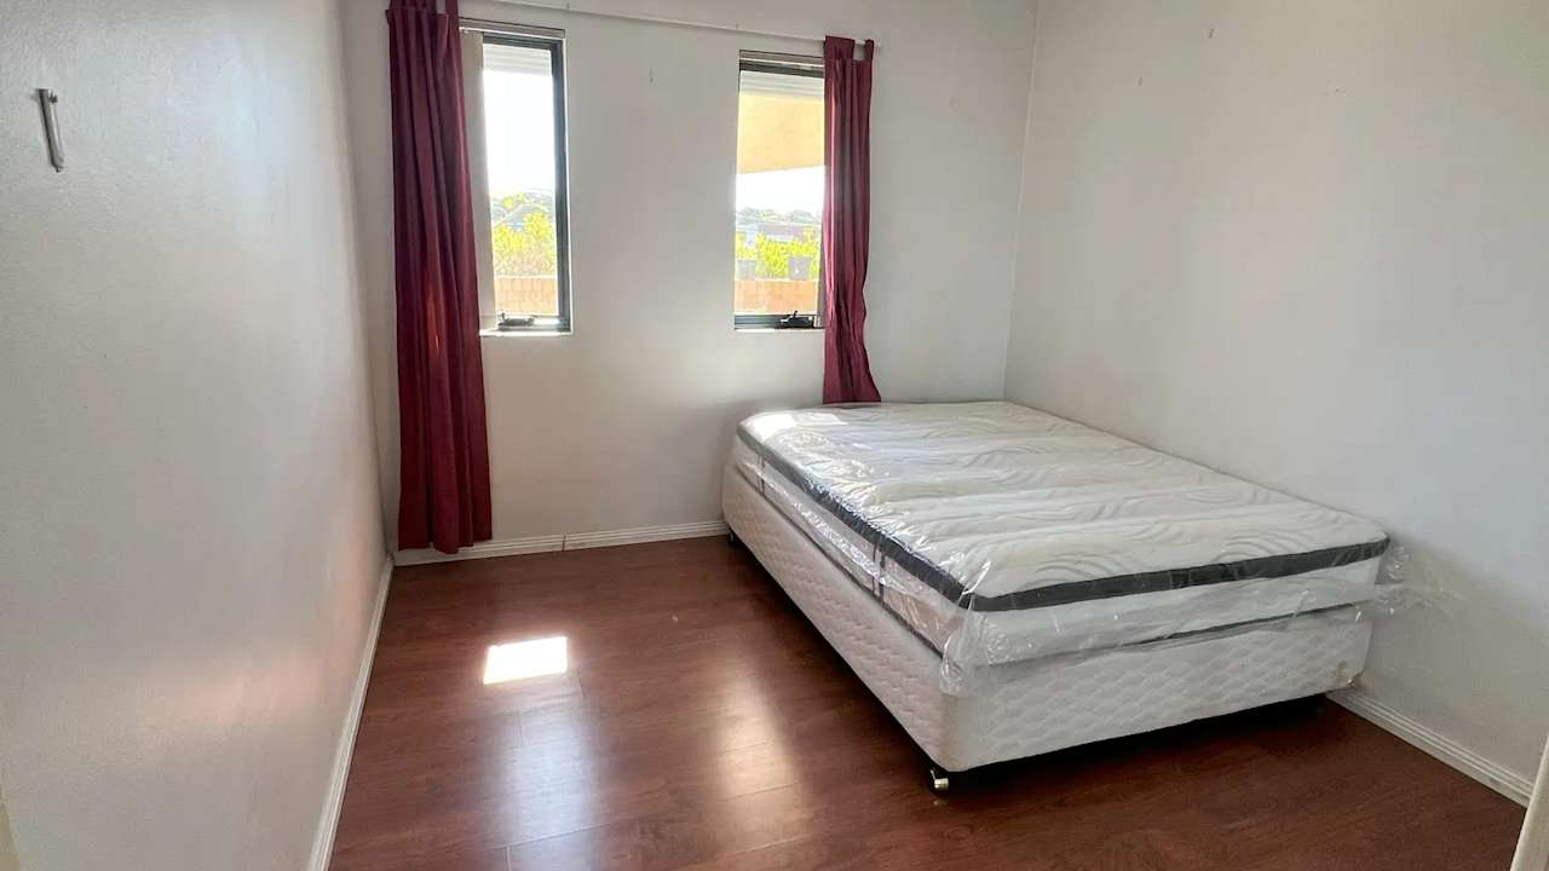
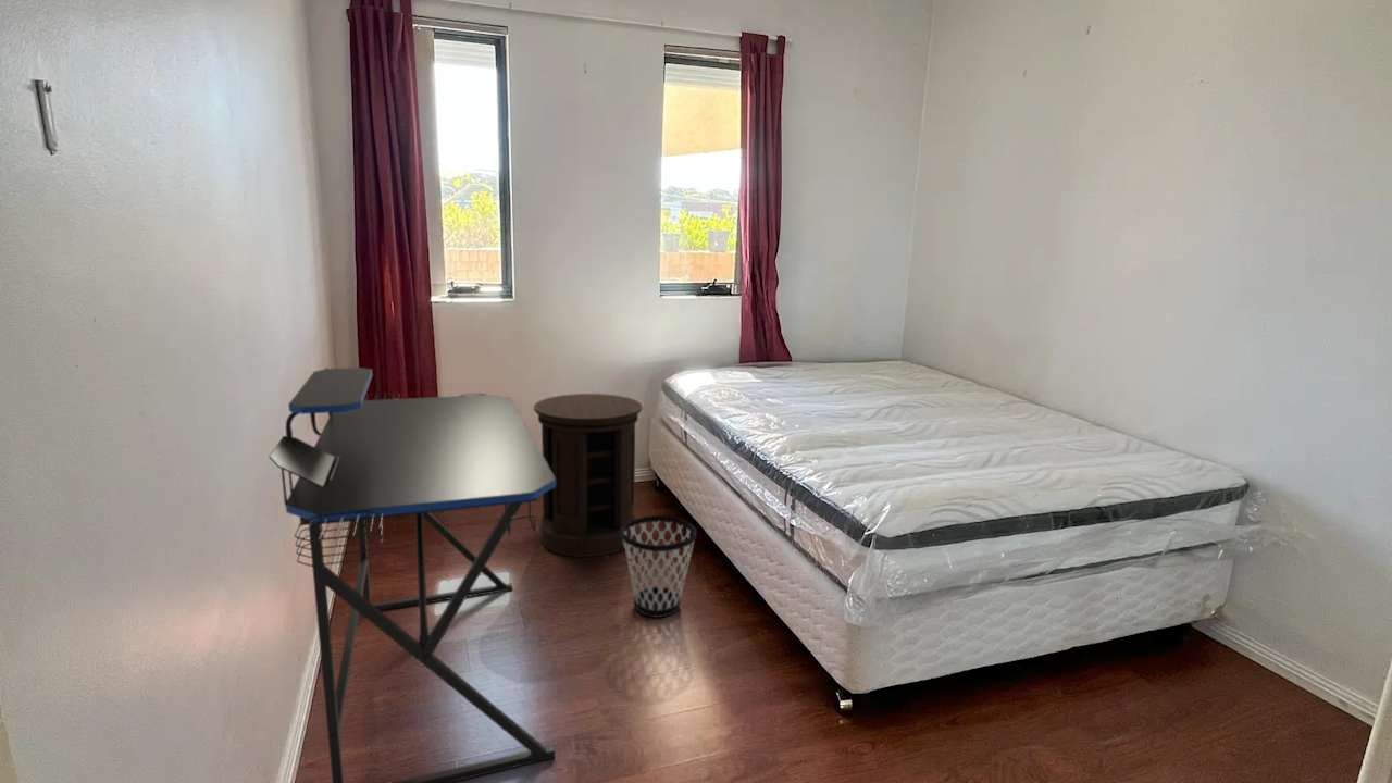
+ desk [268,366,556,783]
+ wastebasket [621,514,698,619]
+ side table [533,393,644,558]
